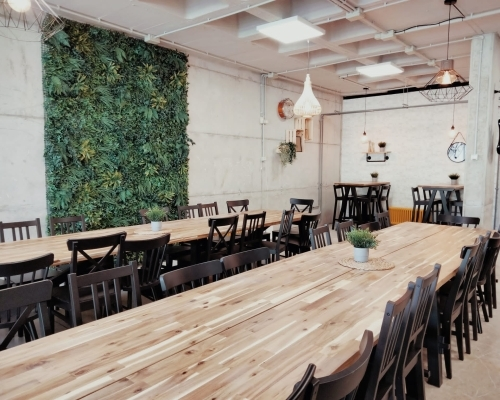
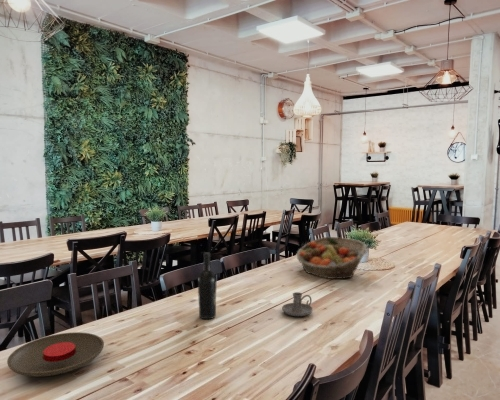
+ wine bottle [197,251,217,320]
+ fruit basket [295,236,368,280]
+ candle holder [281,291,314,317]
+ plate [6,331,105,378]
